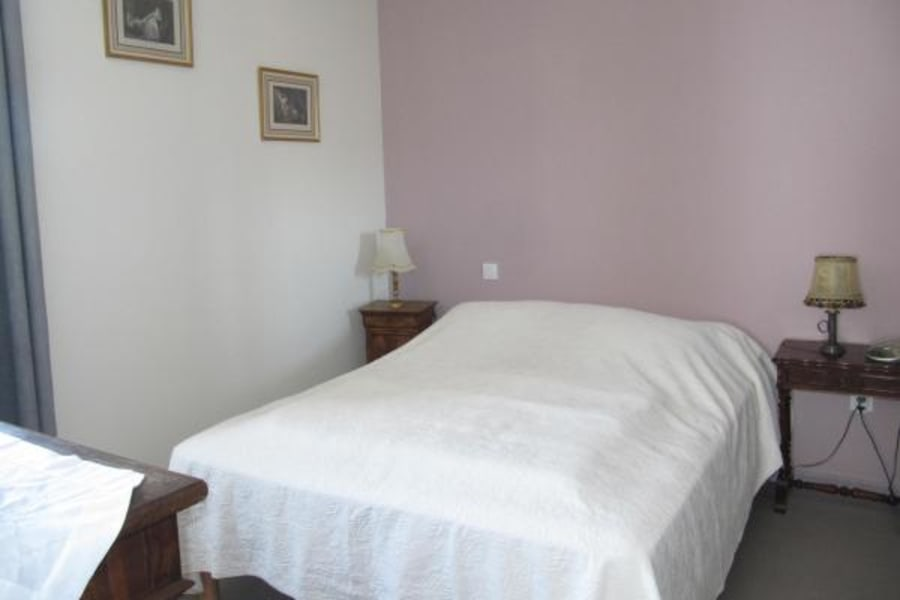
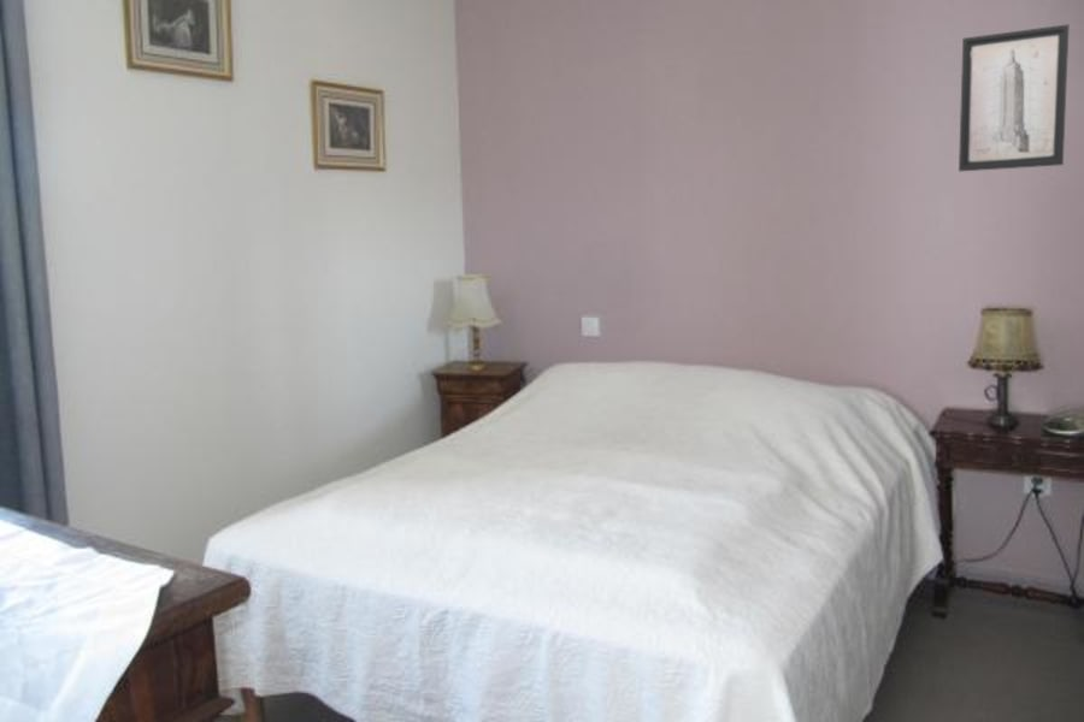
+ wall art [958,23,1070,172]
